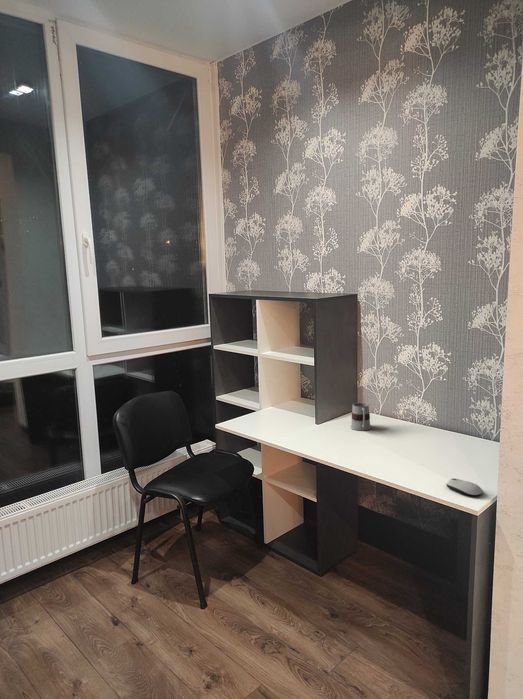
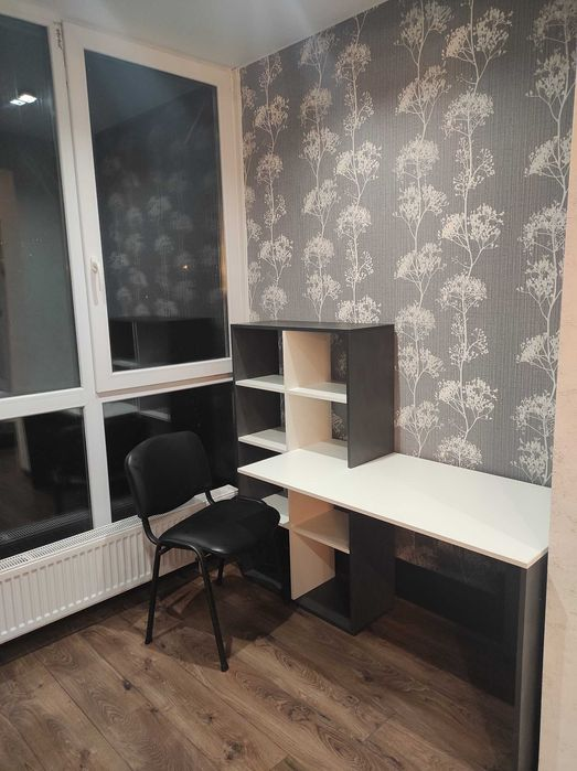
- computer mouse [445,478,484,497]
- mug [350,402,372,431]
